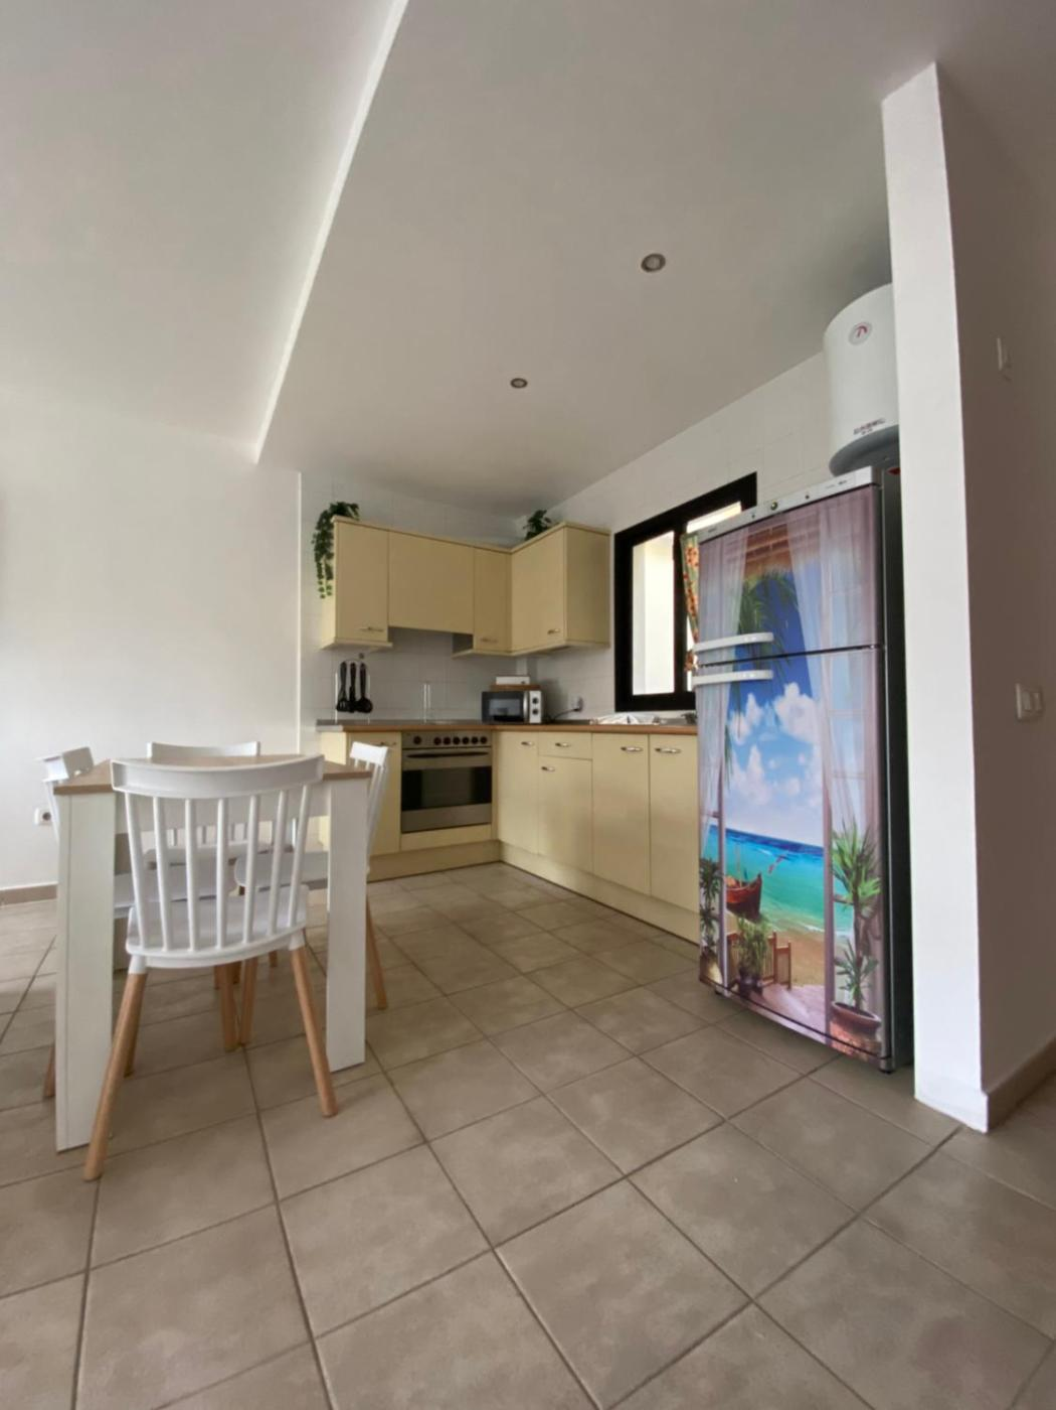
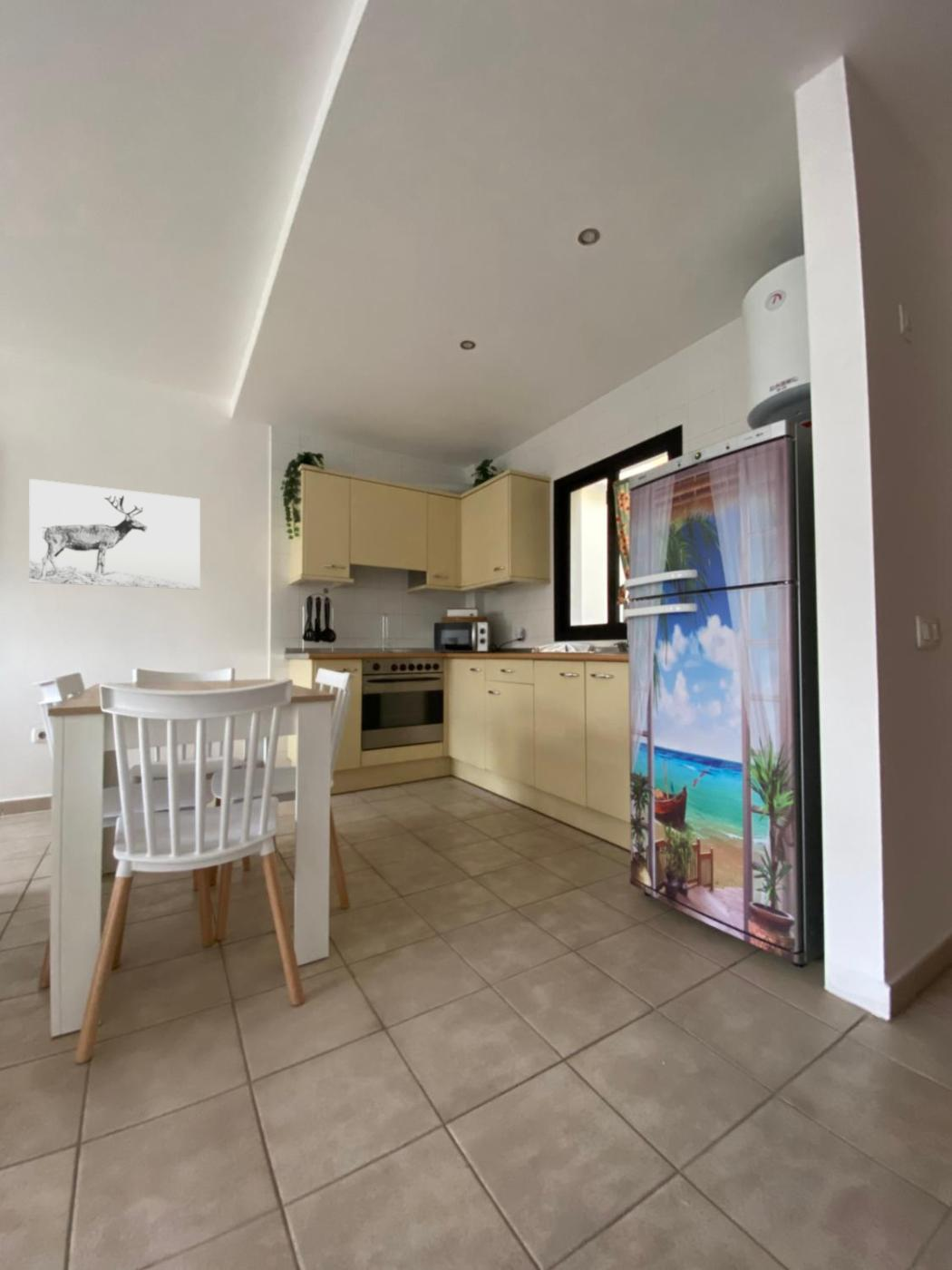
+ wall art [28,478,201,591]
